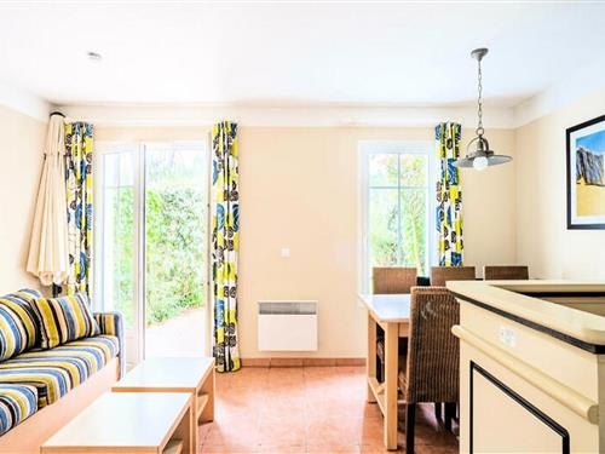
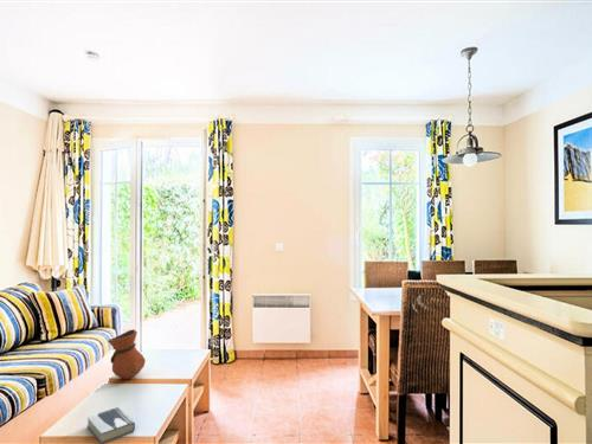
+ vase [107,328,147,380]
+ hardback book [86,406,136,444]
